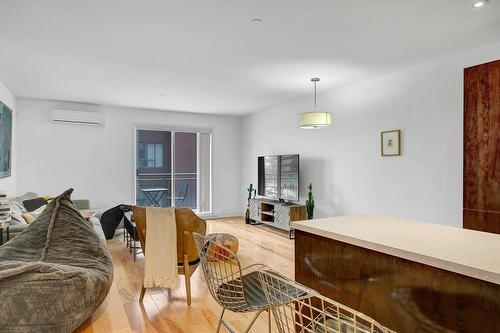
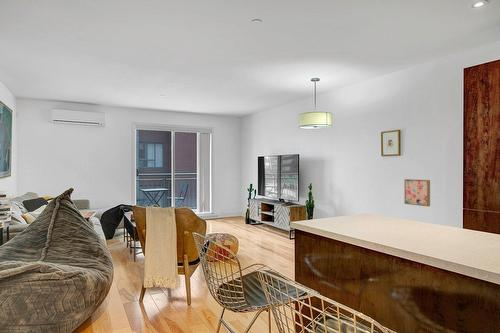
+ wall art [404,178,431,207]
